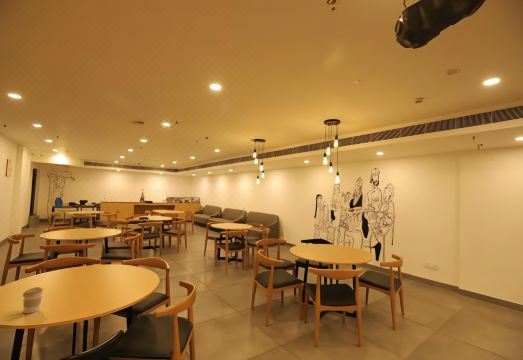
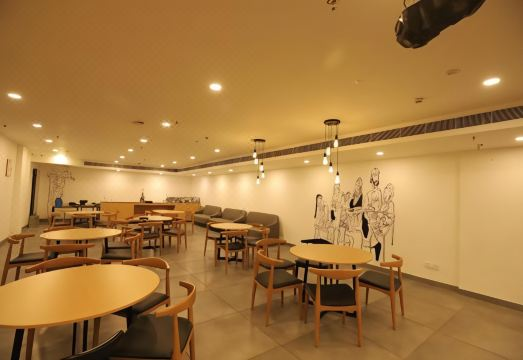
- coffee cup [22,286,44,314]
